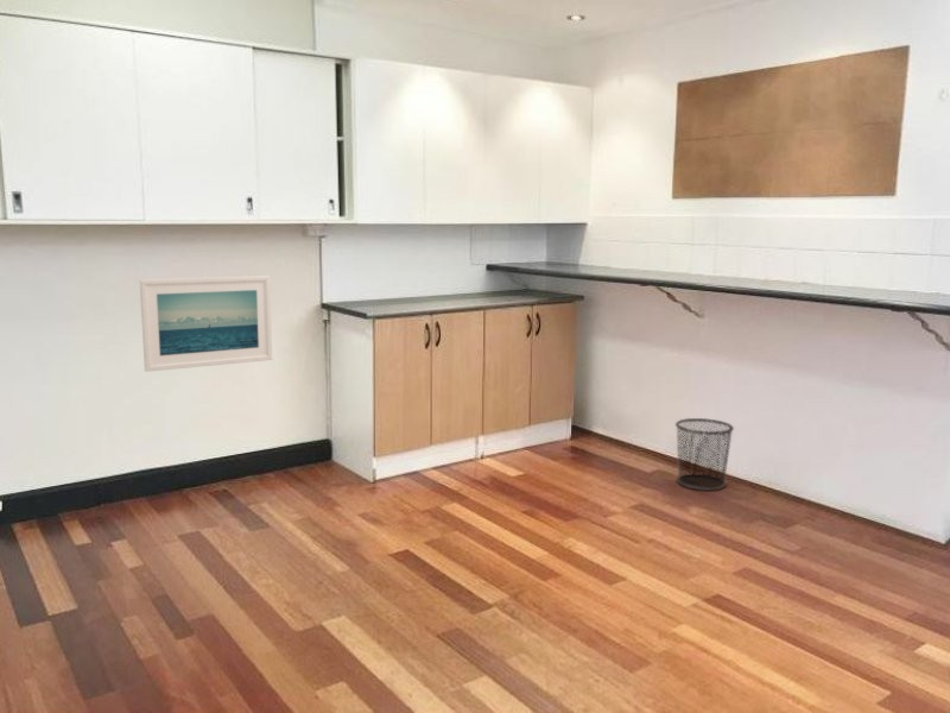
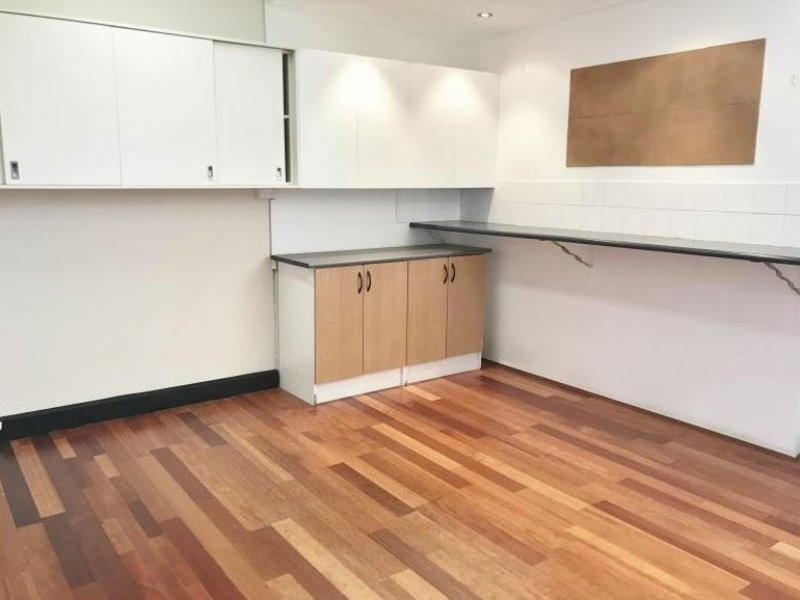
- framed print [139,275,273,373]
- waste bin [674,417,735,491]
